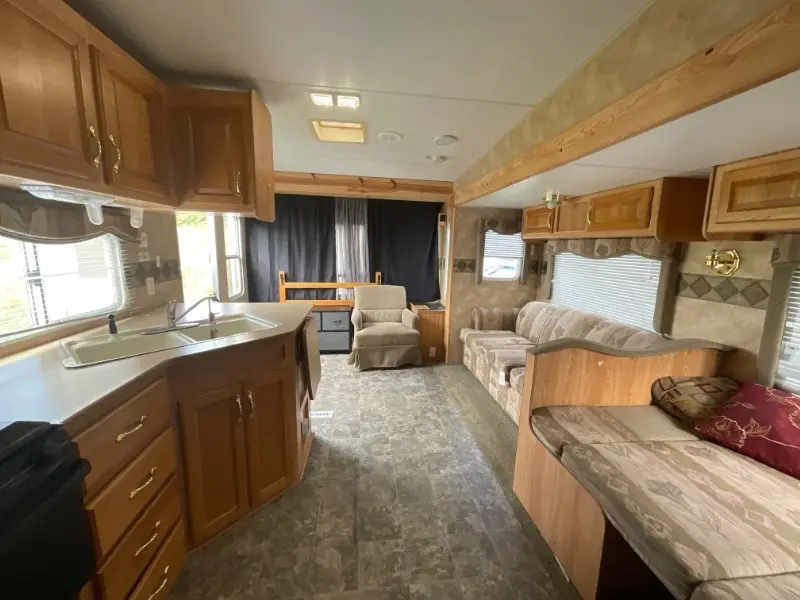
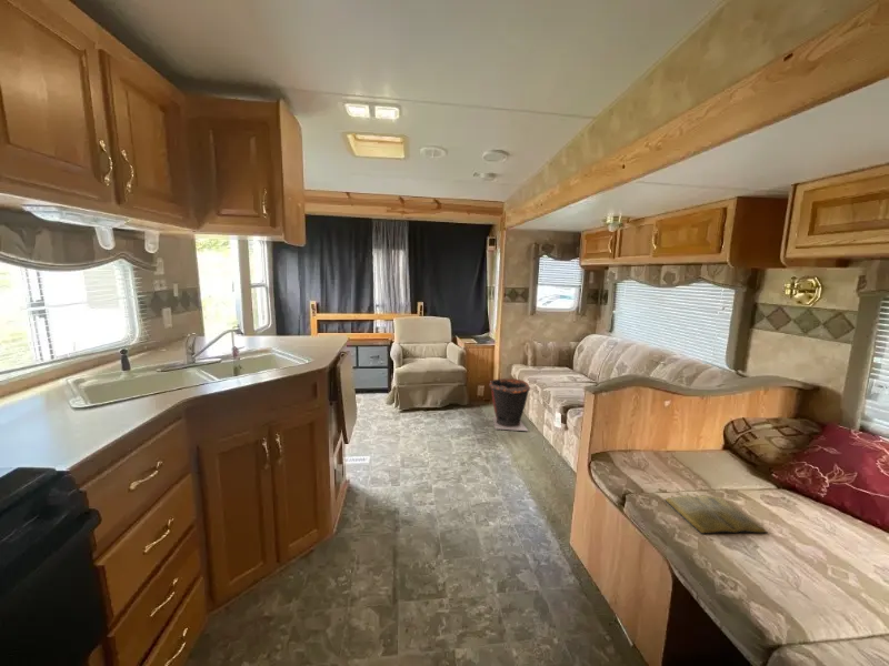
+ book [663,494,769,535]
+ waste bin [488,377,531,432]
